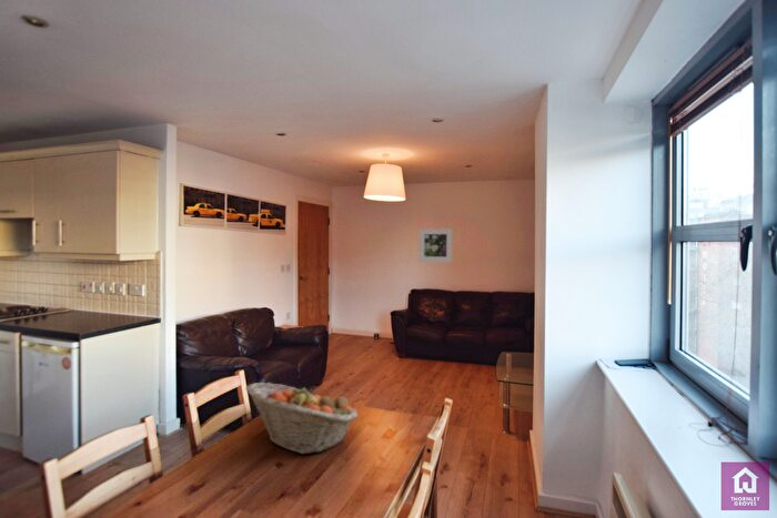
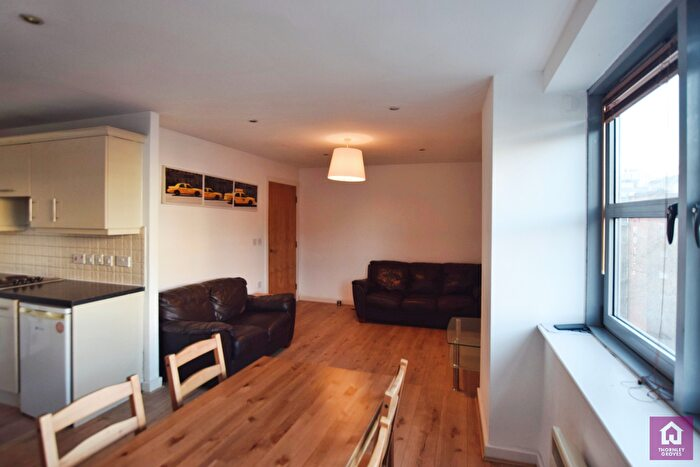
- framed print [418,227,453,263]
- fruit basket [245,382,359,455]
